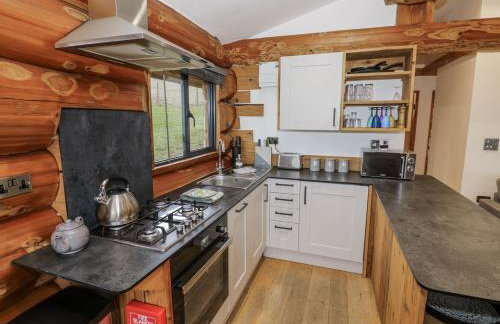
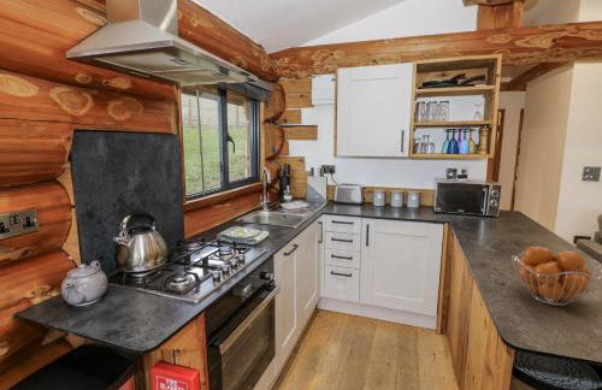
+ fruit basket [510,246,602,307]
